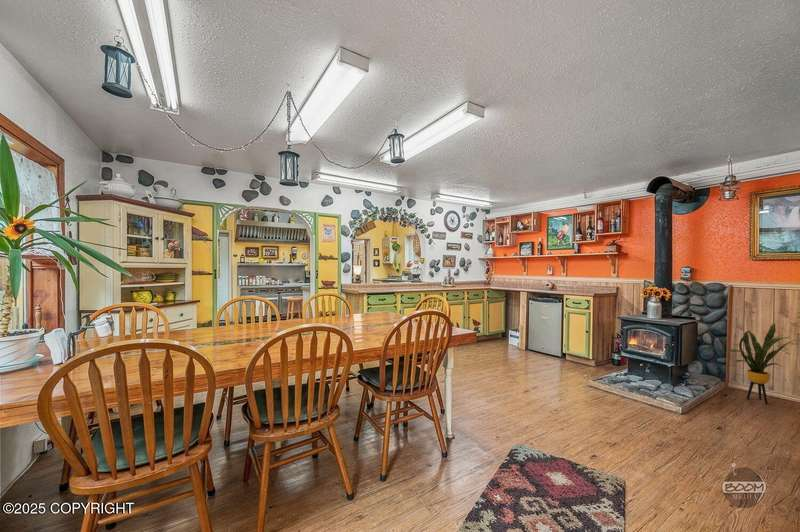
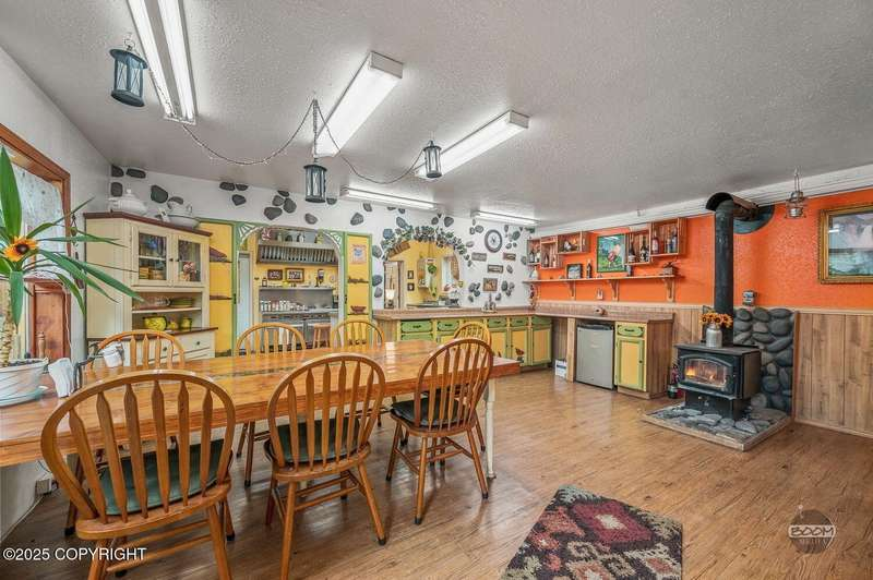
- house plant [725,323,796,405]
